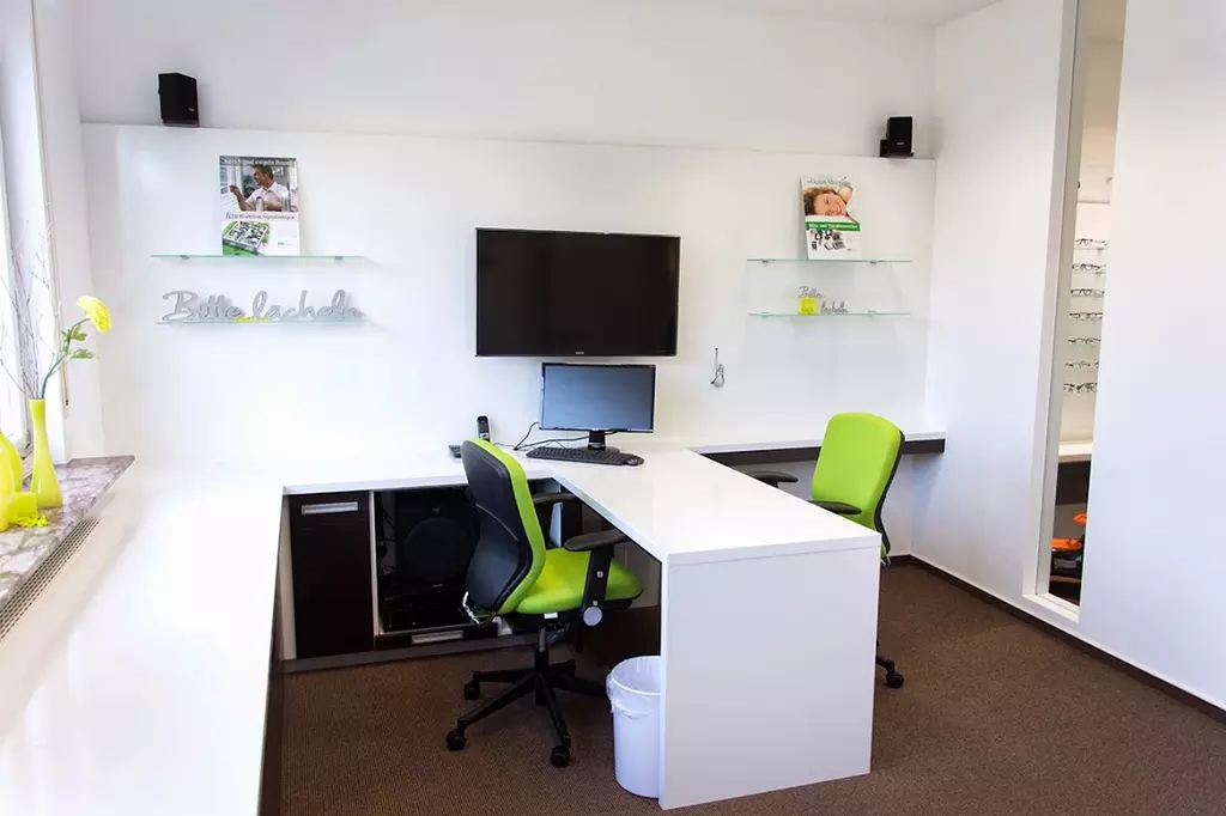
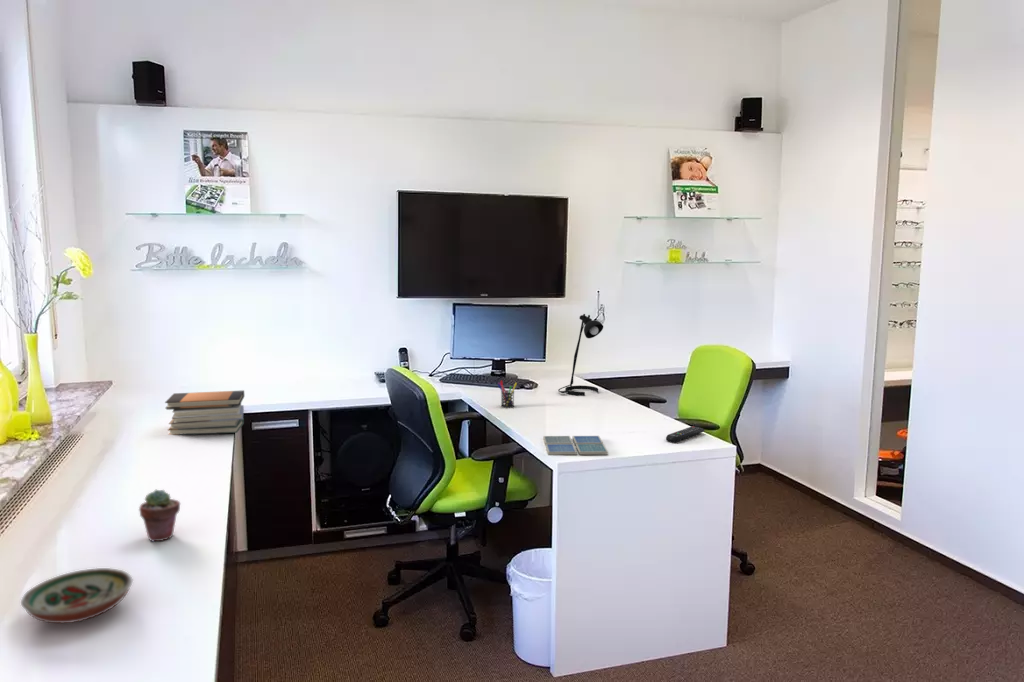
+ drink coaster [542,435,609,456]
+ pen holder [497,380,518,409]
+ decorative bowl [20,567,134,624]
+ book stack [164,389,245,436]
+ remote control [665,425,705,444]
+ desk lamp [557,313,604,397]
+ potted succulent [138,489,181,543]
